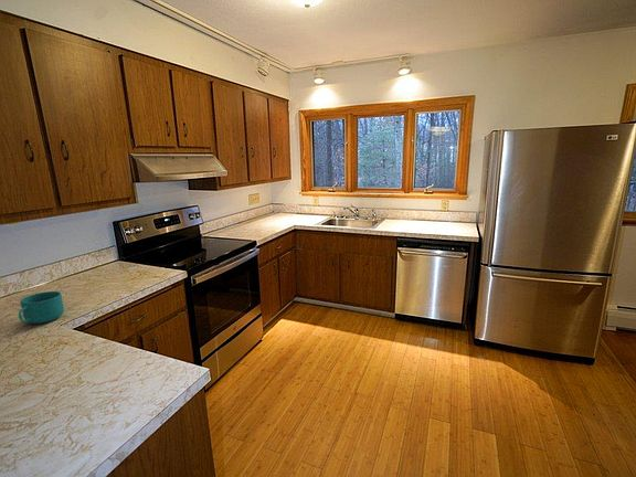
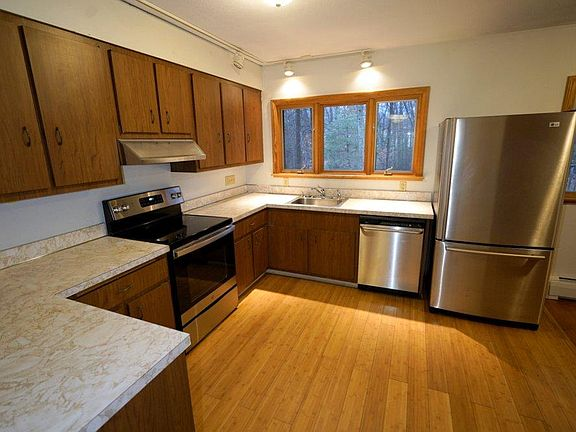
- cup [18,290,65,325]
